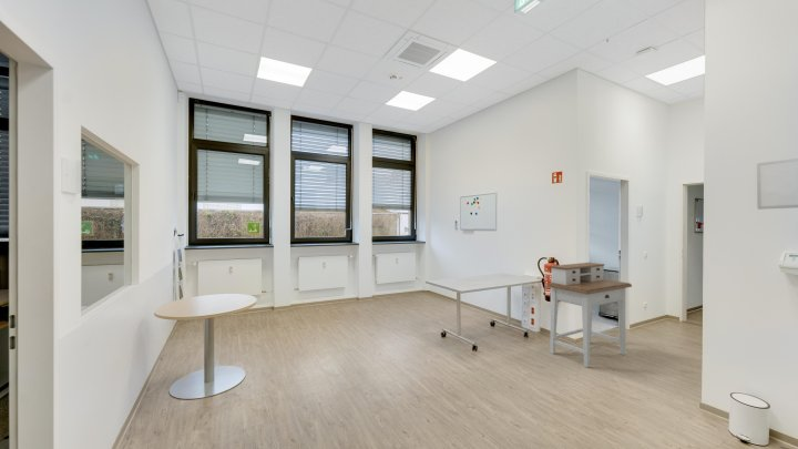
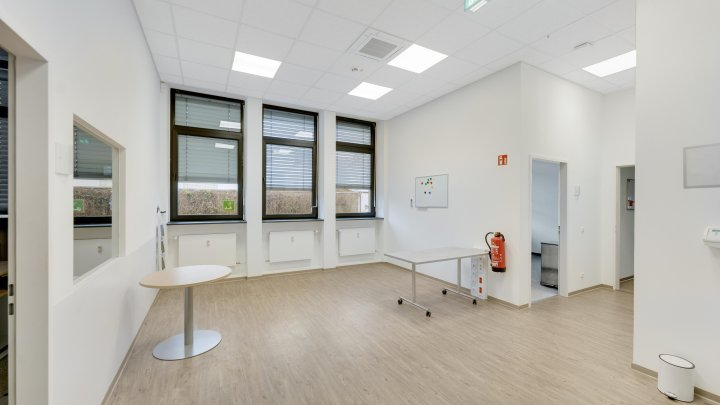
- desk [546,262,633,368]
